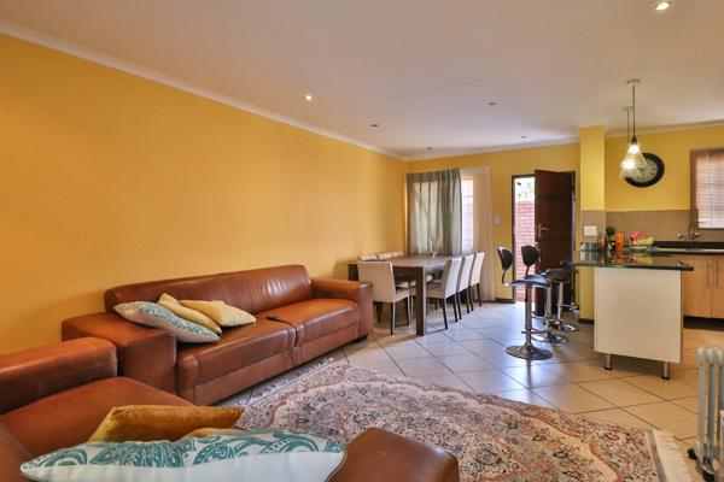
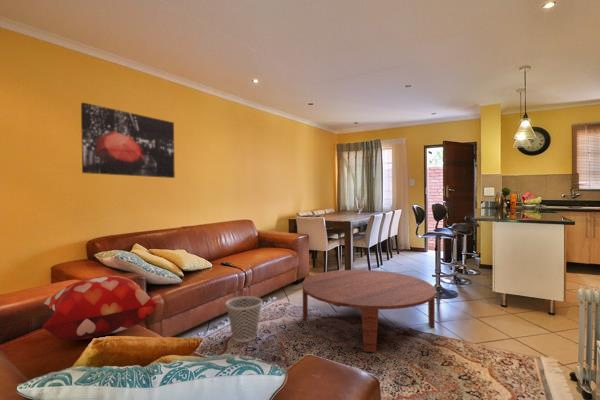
+ coffee table [301,269,437,353]
+ decorative pillow [41,275,160,341]
+ wall art [80,102,176,179]
+ wastebasket [225,295,263,343]
